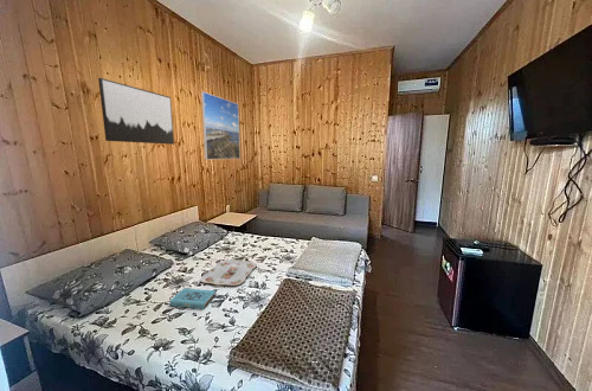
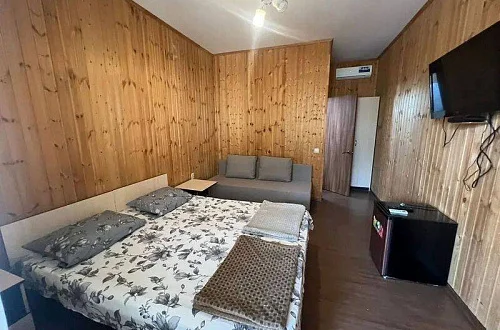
- book [168,287,217,310]
- serving tray [199,258,258,287]
- wall art [97,77,175,146]
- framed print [200,91,242,161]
